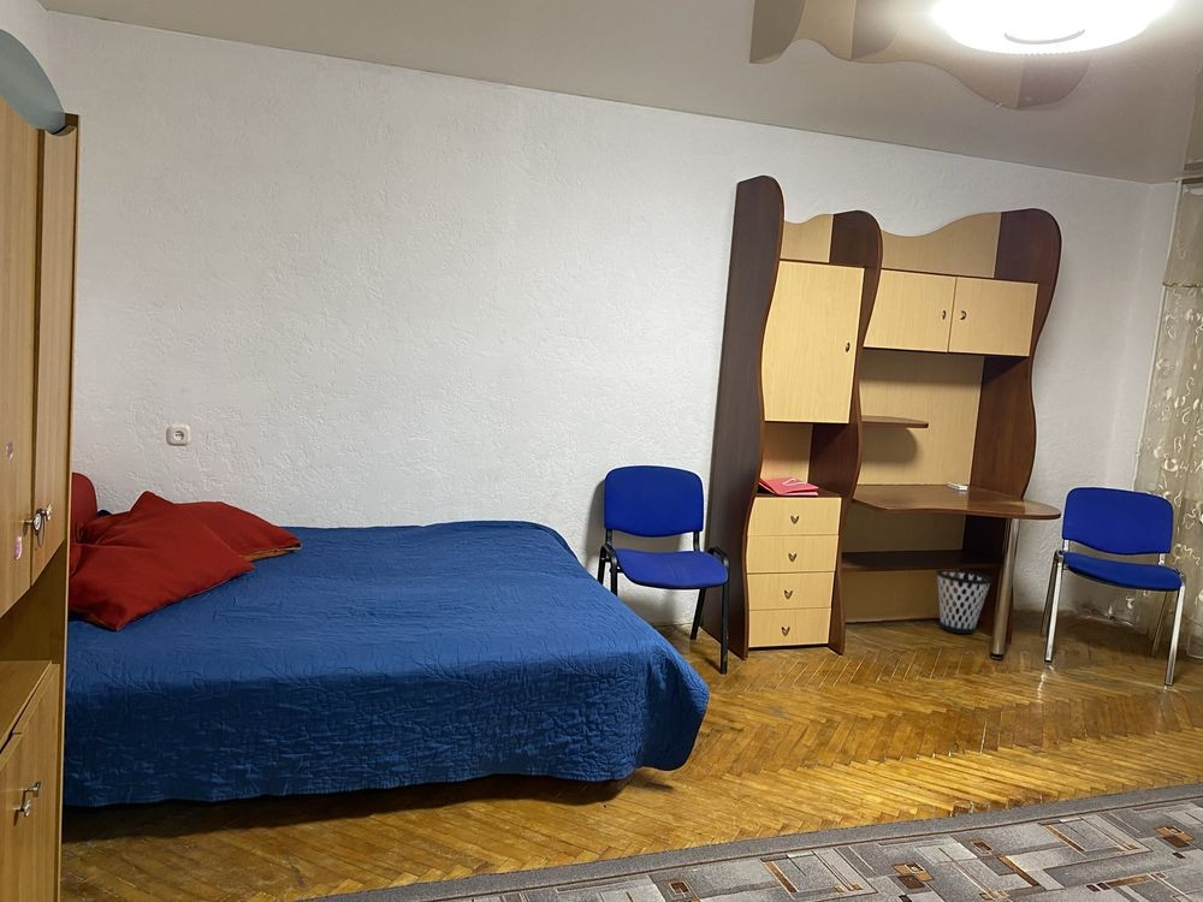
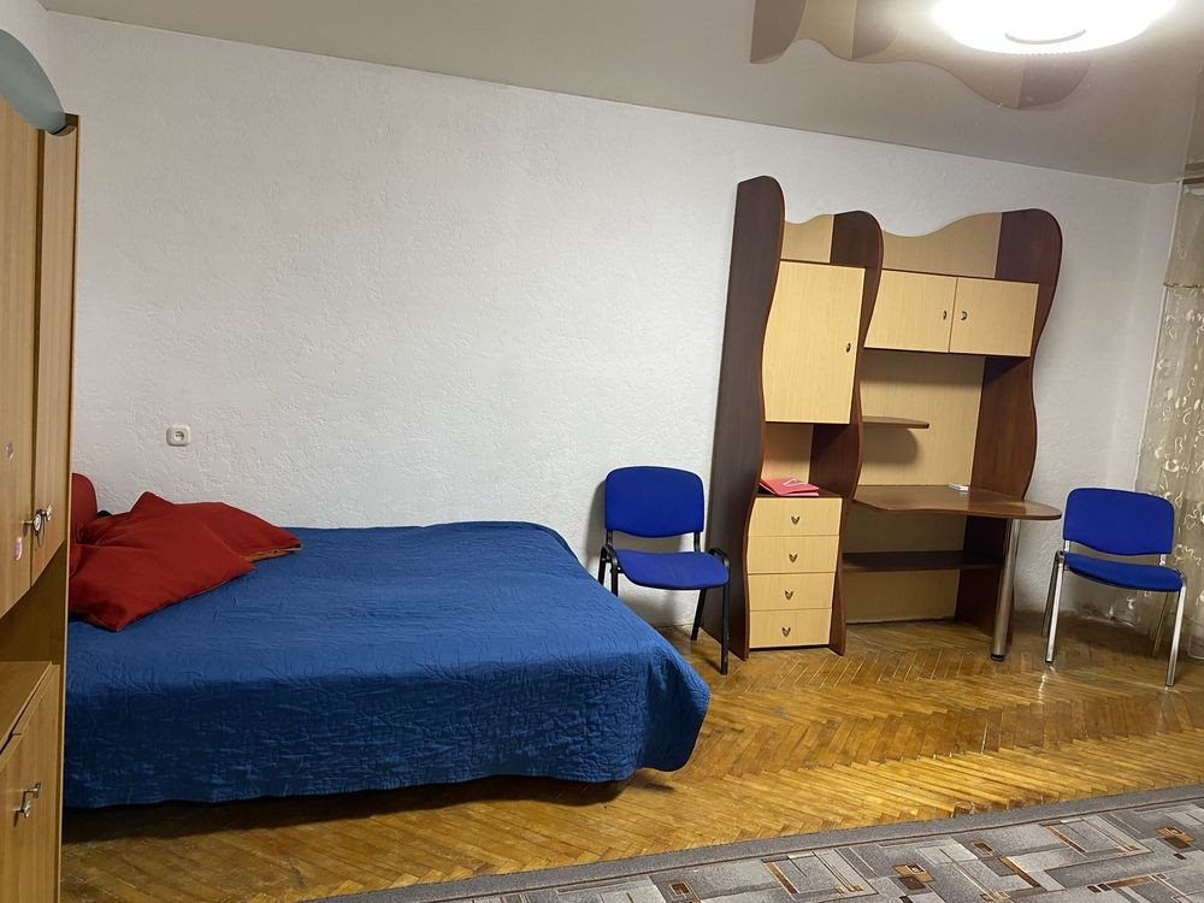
- wastebasket [936,569,992,635]
